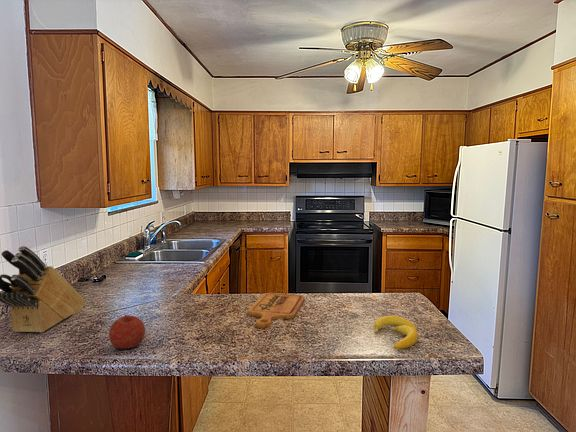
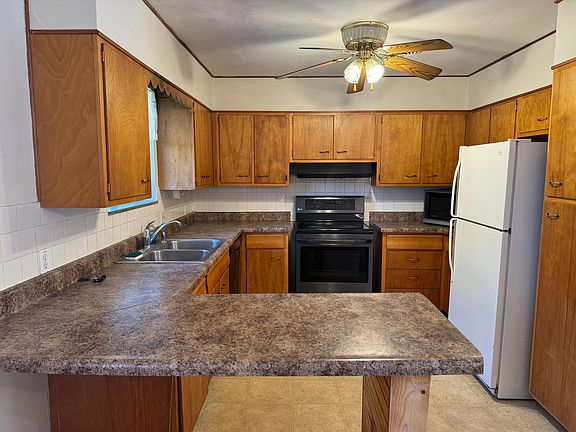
- cutting board [247,292,305,329]
- banana [373,315,419,350]
- fruit [108,314,146,350]
- knife block [0,245,86,334]
